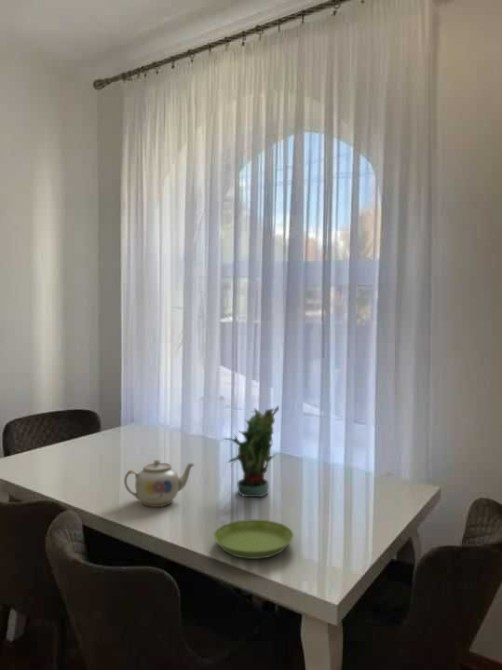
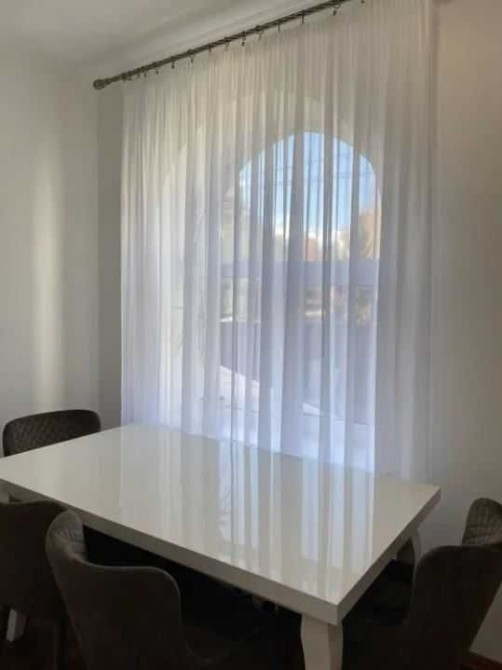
- saucer [213,518,295,560]
- teapot [123,459,196,508]
- potted plant [223,404,280,498]
